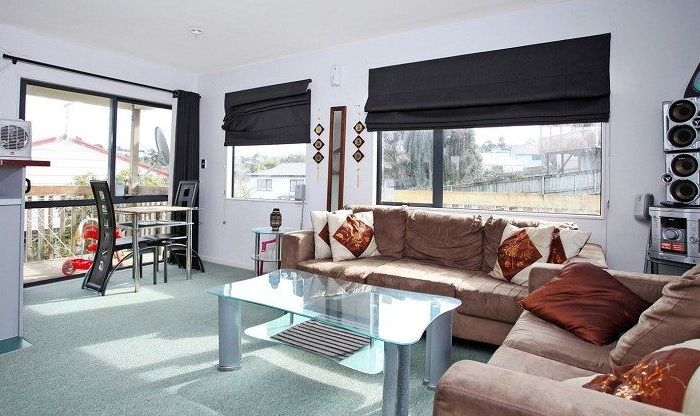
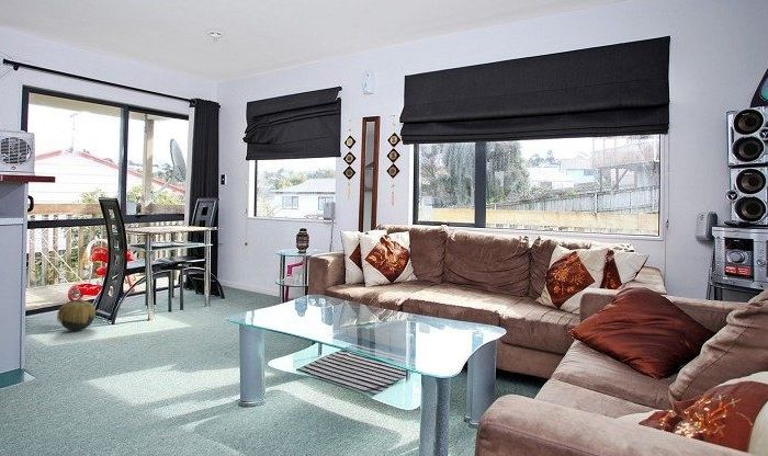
+ decorative ball [56,298,97,332]
